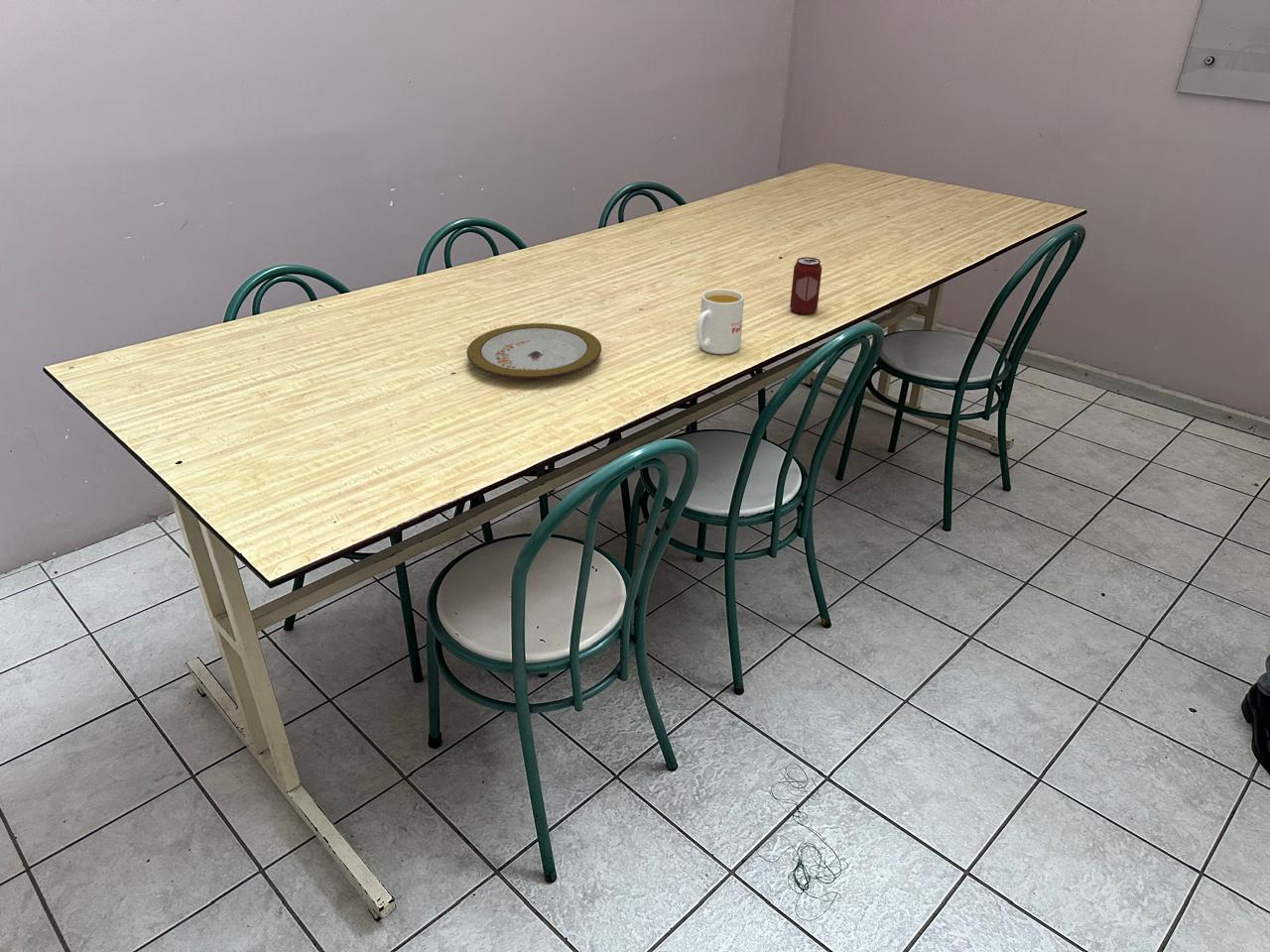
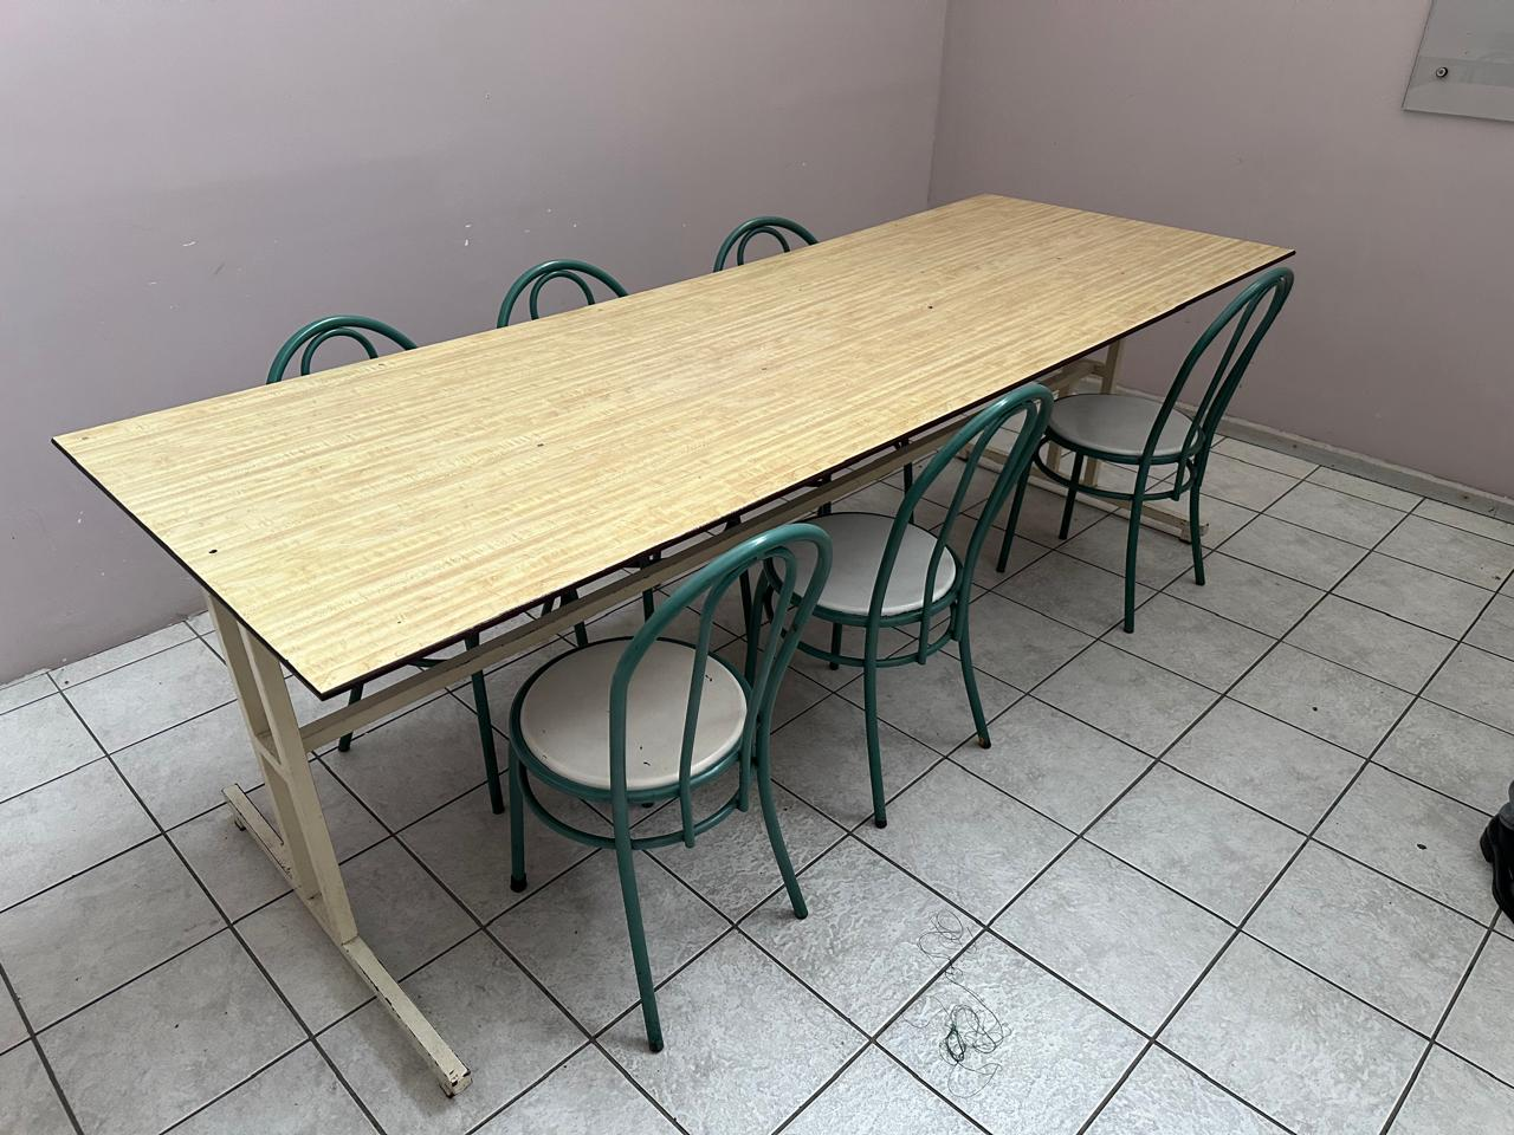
- mug [696,288,745,355]
- beverage can [789,256,823,315]
- plate [465,322,602,380]
